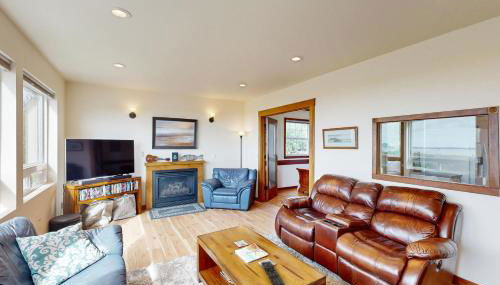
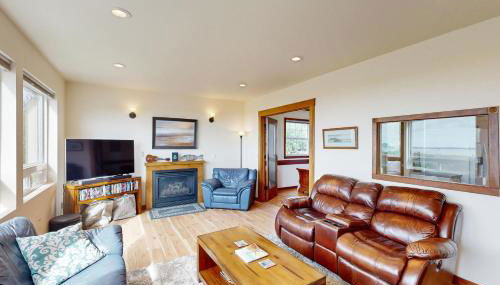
- remote control [261,260,286,285]
